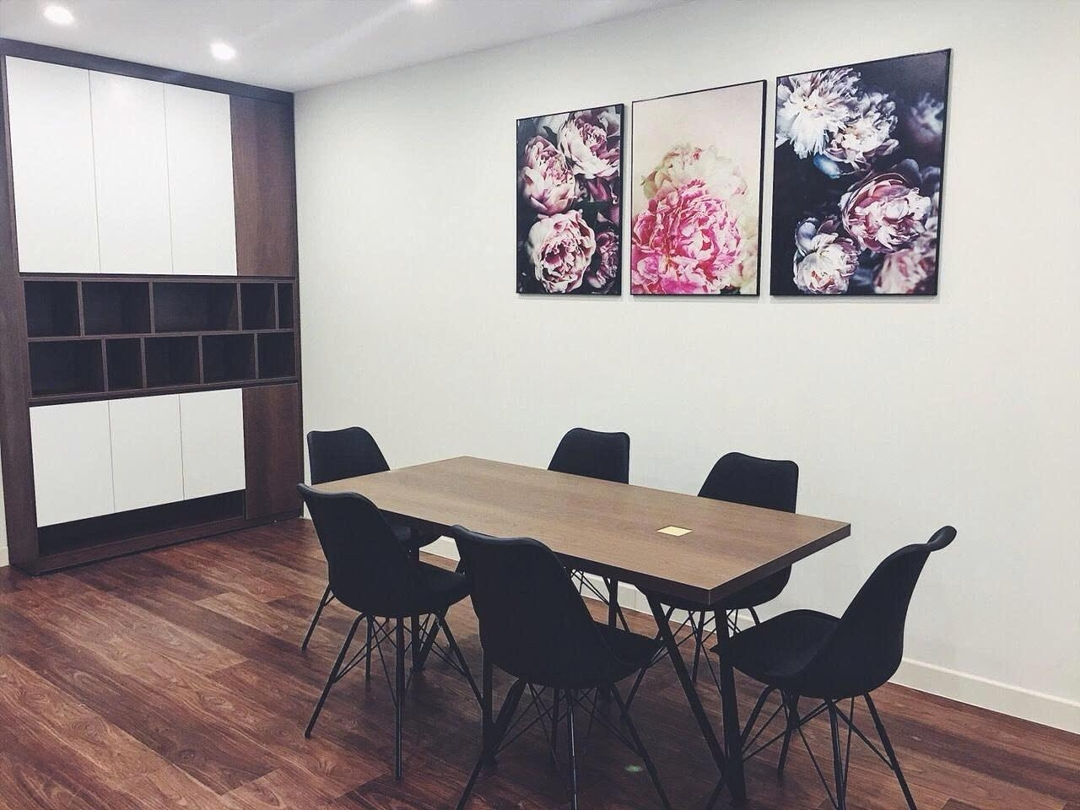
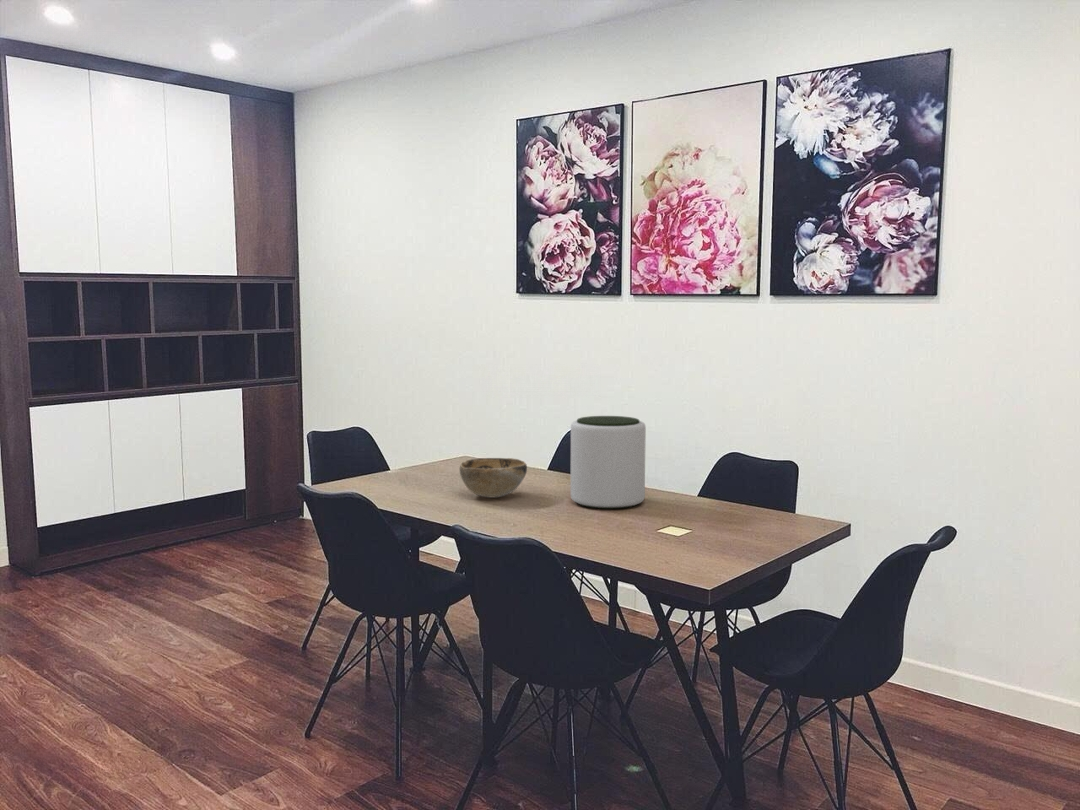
+ plant pot [570,415,647,510]
+ decorative bowl [458,457,528,498]
